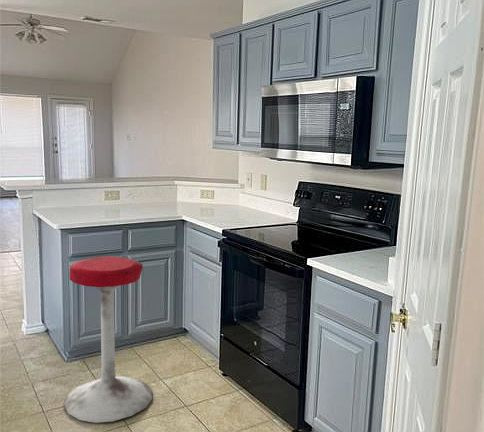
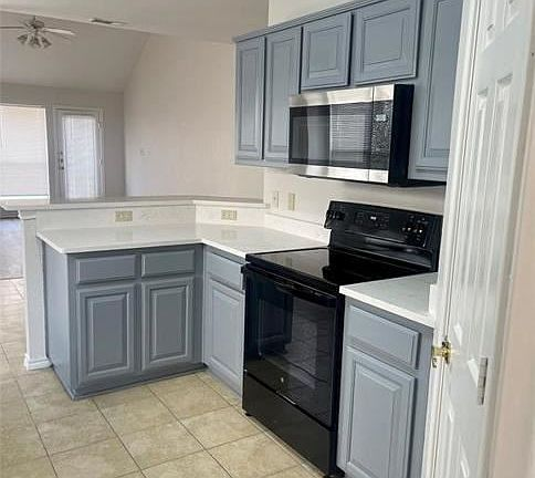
- stool [63,255,153,424]
